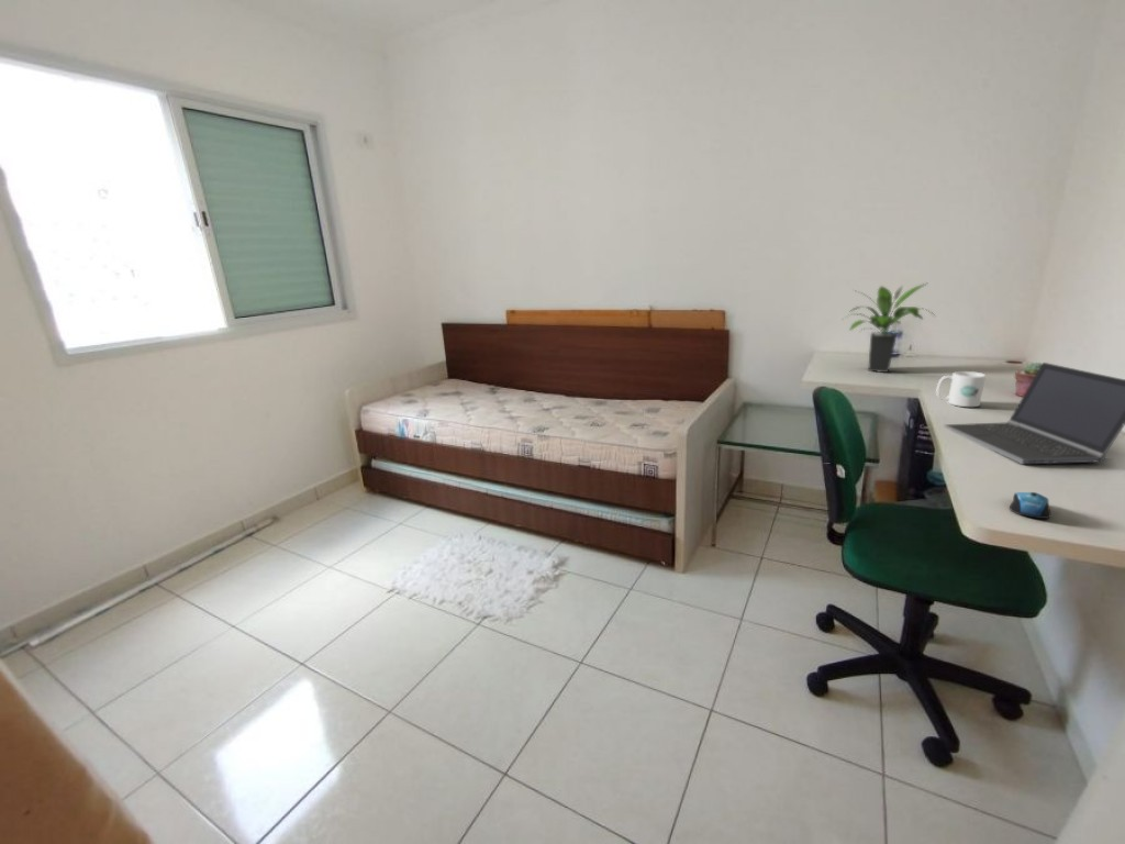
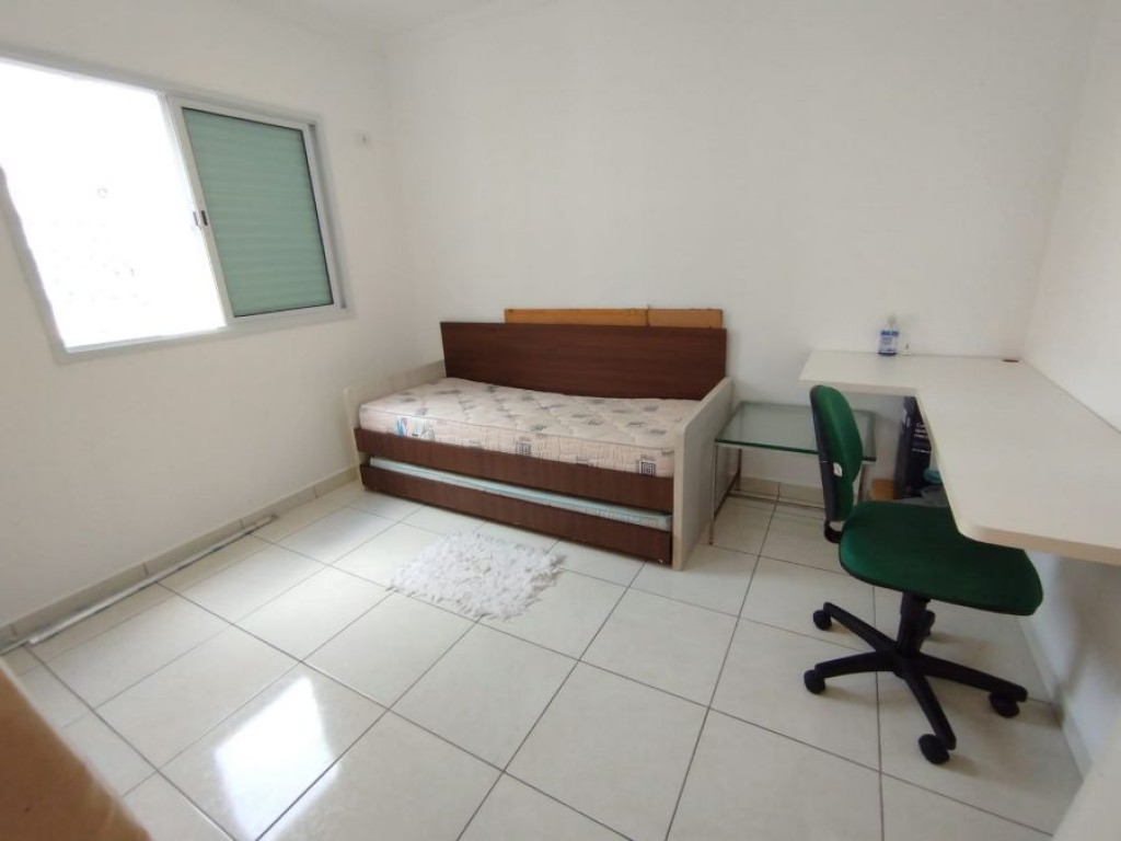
- laptop computer [943,362,1125,465]
- potted plant [843,282,937,374]
- computer mouse [1009,491,1051,520]
- mug [935,370,987,408]
- potted succulent [1014,362,1043,398]
